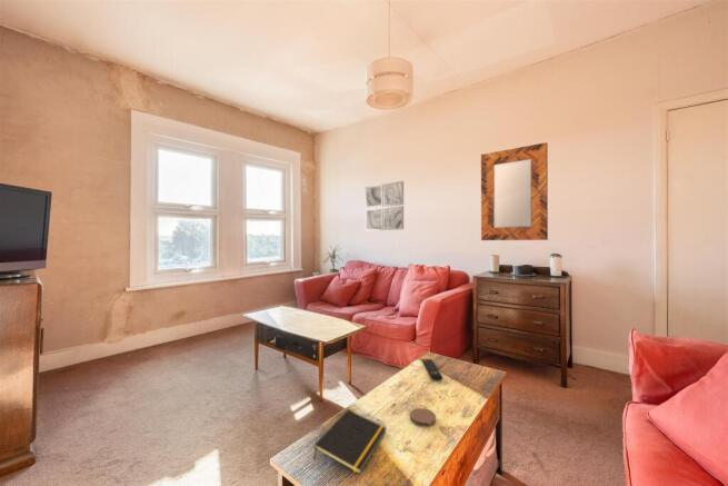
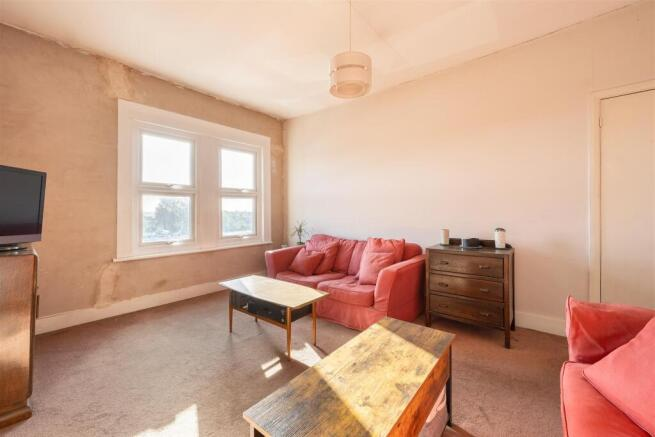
- coaster [409,407,437,427]
- home mirror [480,141,549,241]
- wall art [365,180,405,231]
- remote control [421,358,443,381]
- notepad [312,408,388,475]
